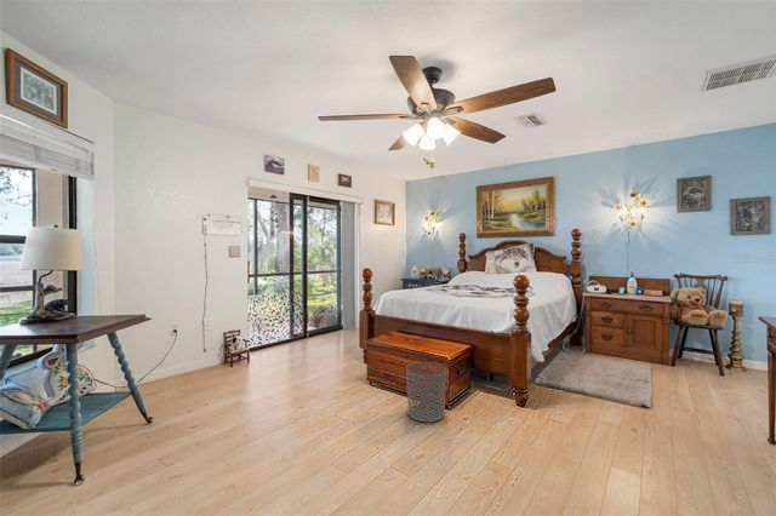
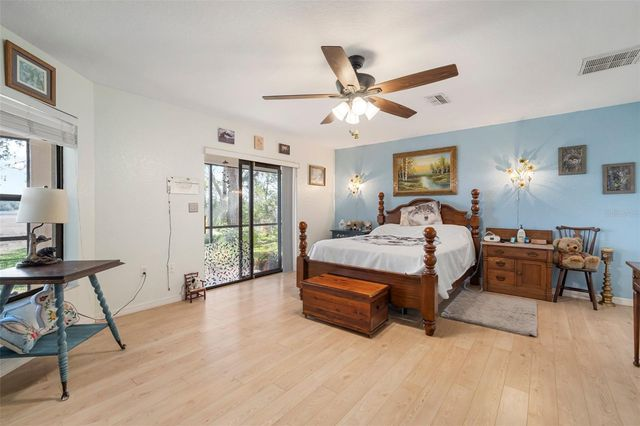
- waste bin [405,361,447,424]
